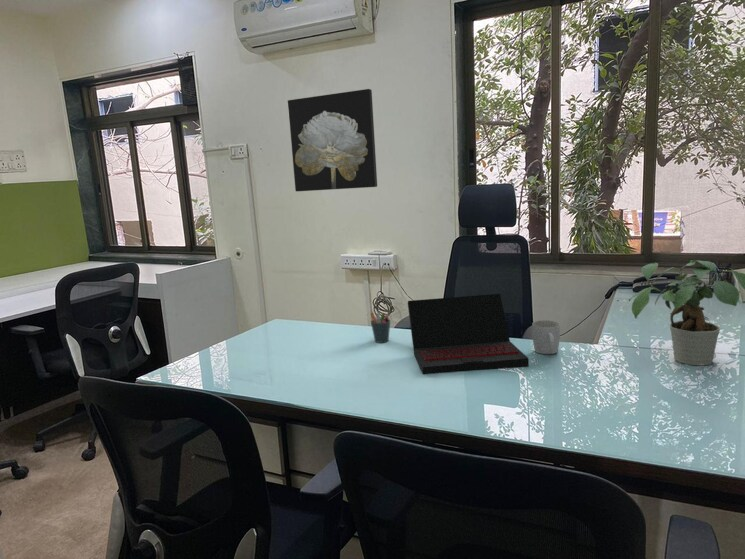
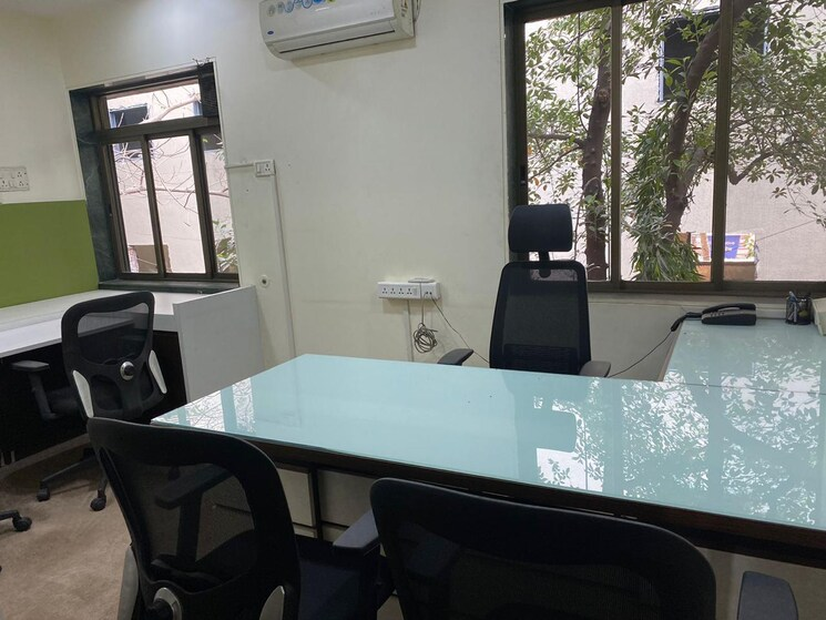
- wall art [287,88,378,192]
- laptop [407,293,530,375]
- pen holder [369,311,392,344]
- potted plant [628,260,745,366]
- mug [531,319,561,355]
